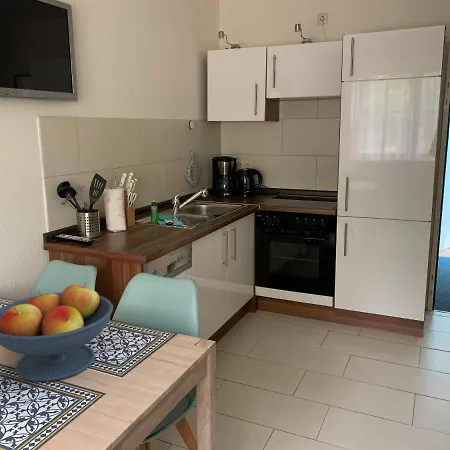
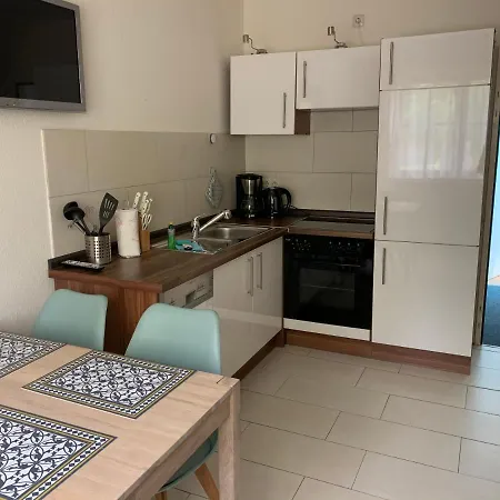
- fruit bowl [0,281,114,382]
